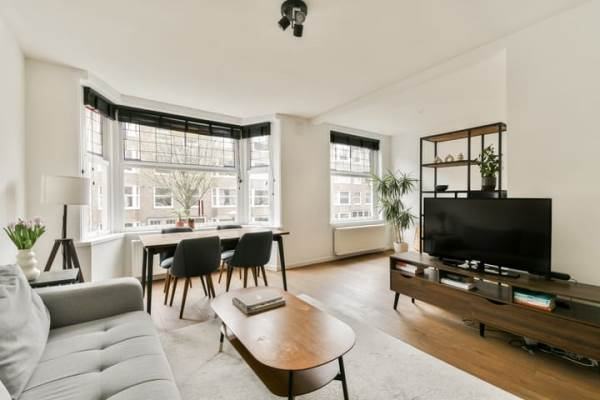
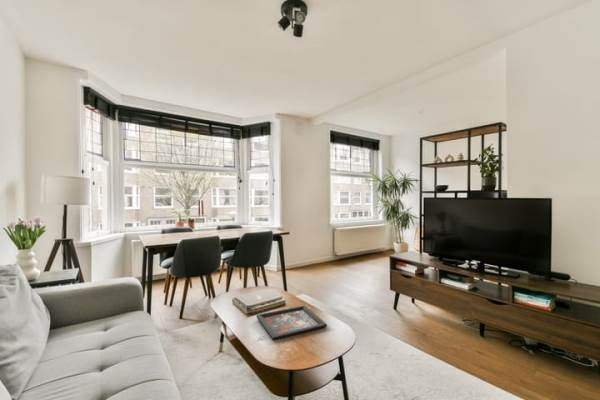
+ decorative tray [256,304,328,341]
